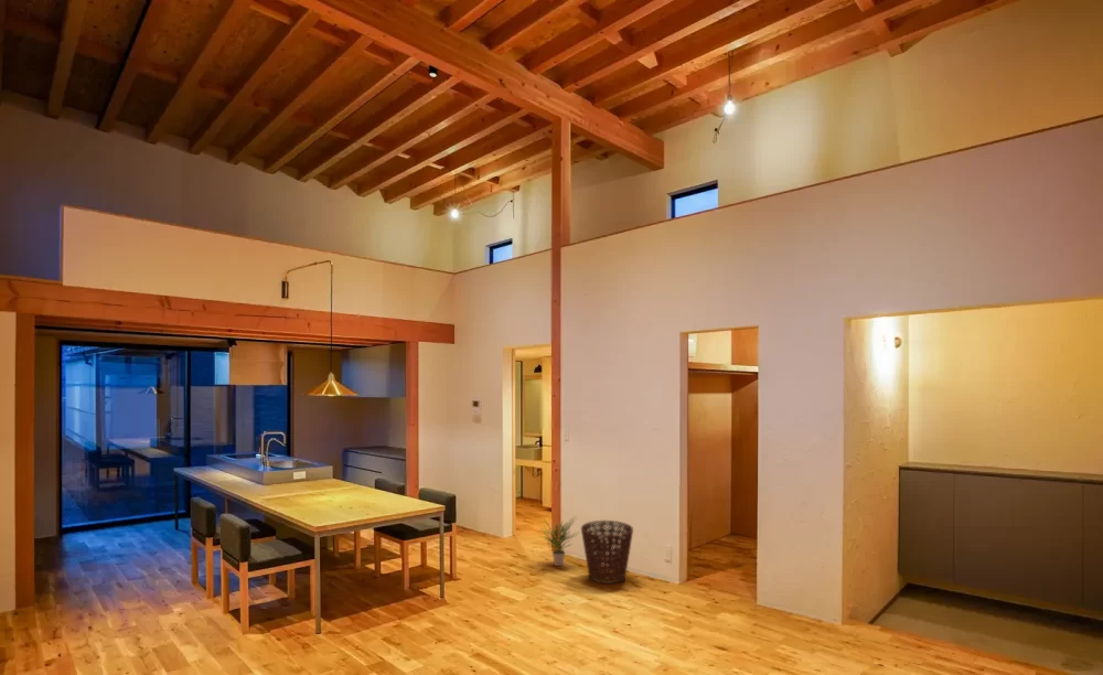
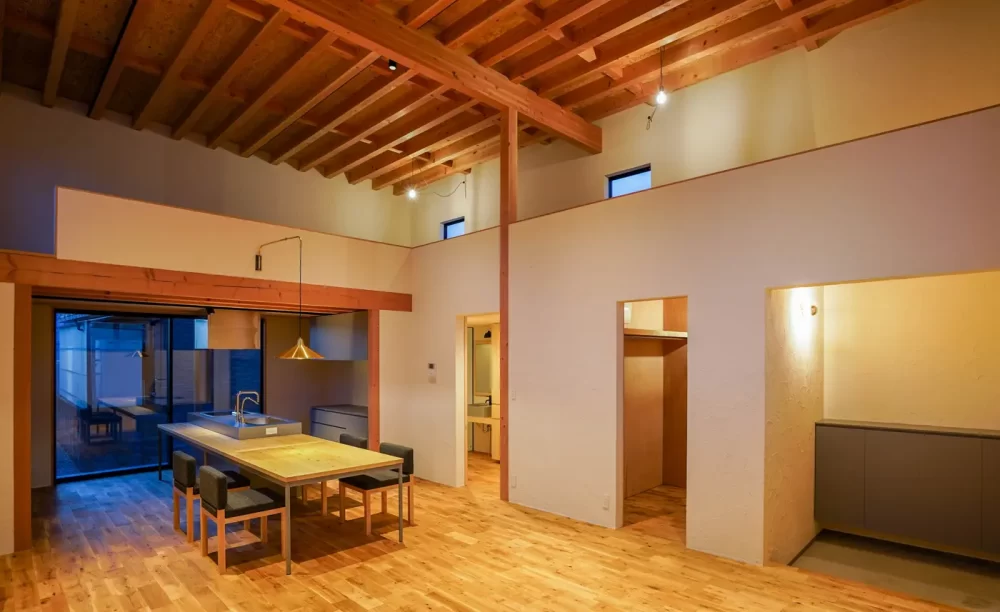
- basket [580,519,634,585]
- potted plant [539,514,578,567]
